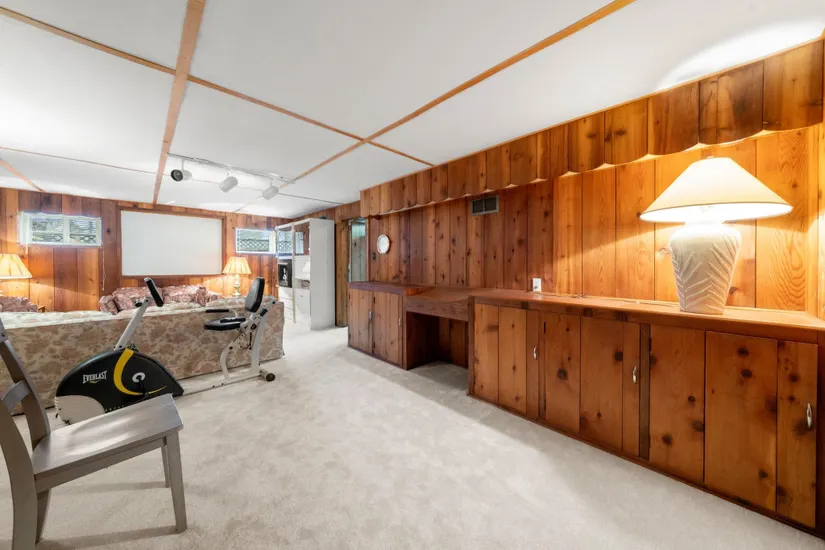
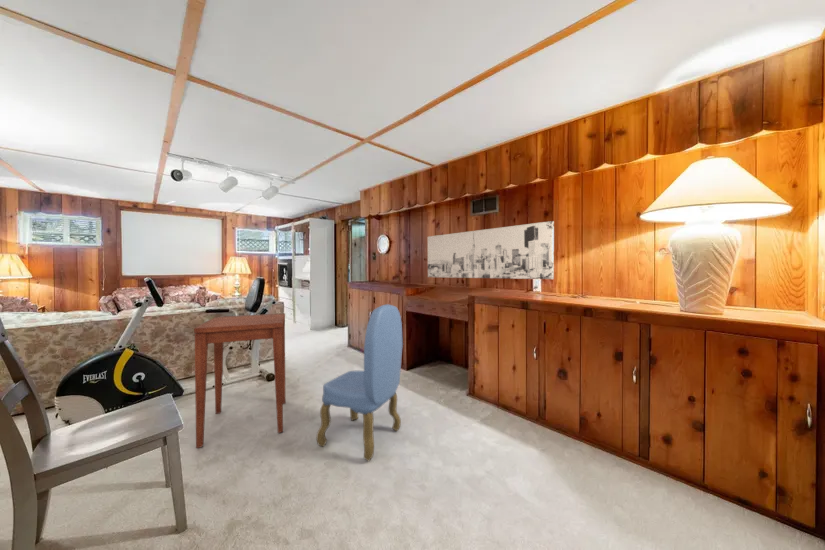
+ side table [193,312,287,449]
+ wall art [427,220,555,280]
+ dining chair [315,303,404,462]
